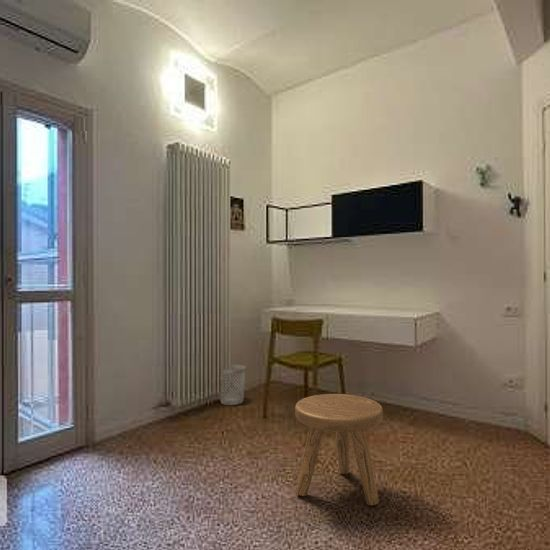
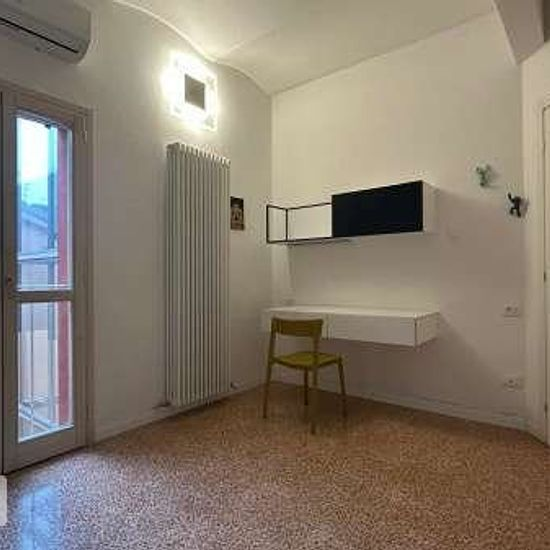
- wastebasket [219,364,247,406]
- stool [294,393,384,506]
